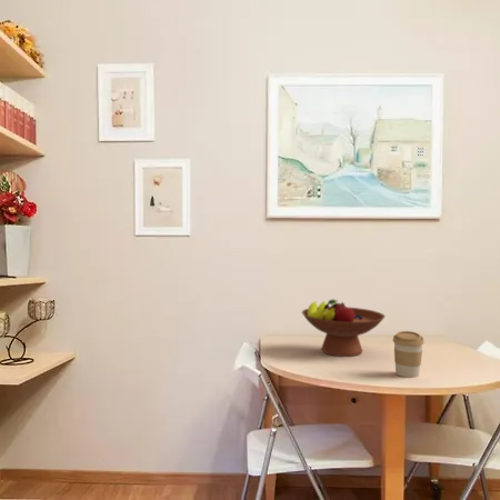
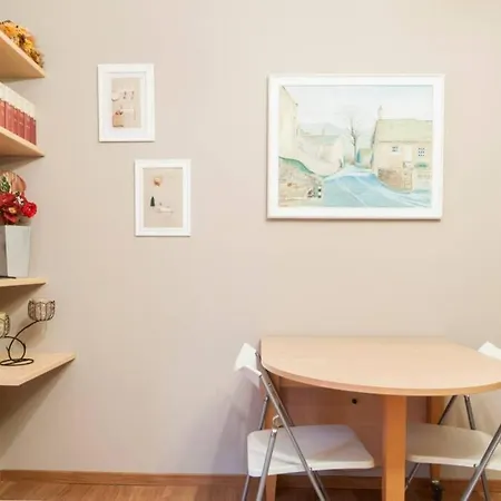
- coffee cup [392,330,426,379]
- fruit bowl [301,298,386,358]
